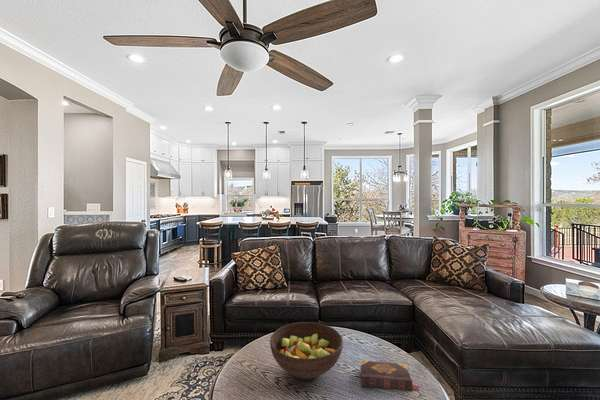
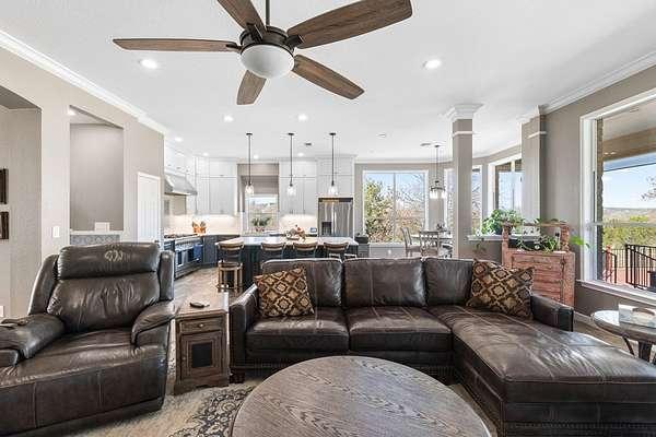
- fruit bowl [269,321,344,381]
- book [359,359,420,392]
